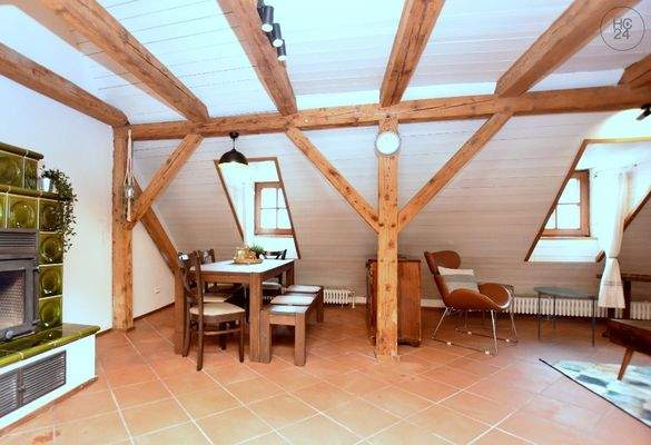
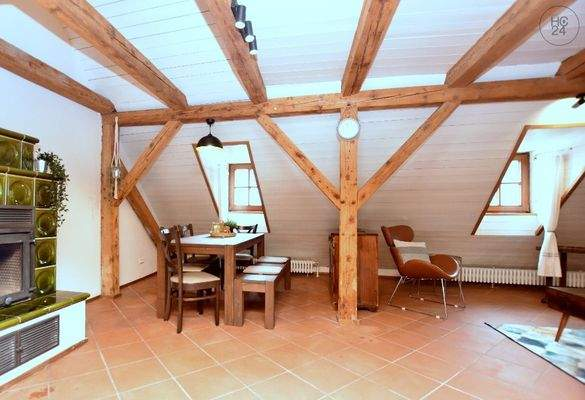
- side table [532,285,595,347]
